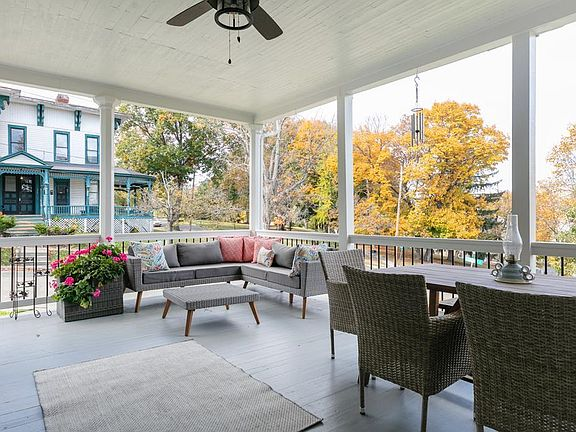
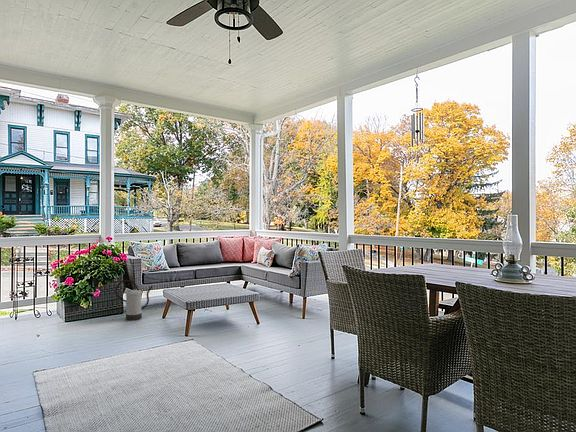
+ watering can [114,279,154,321]
